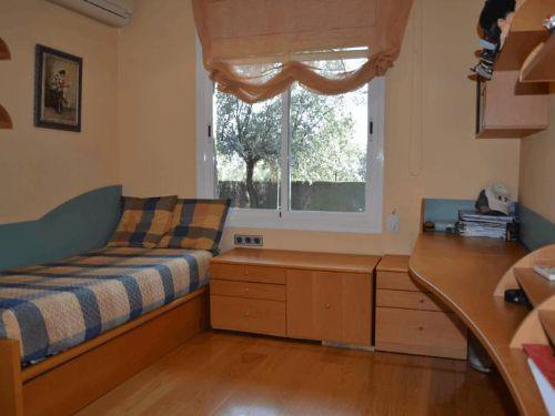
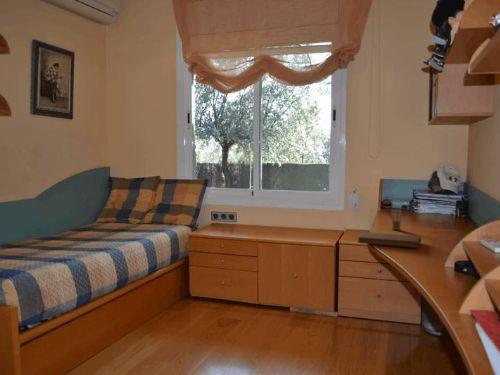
+ notebook [357,231,422,249]
+ pencil box [387,210,405,231]
